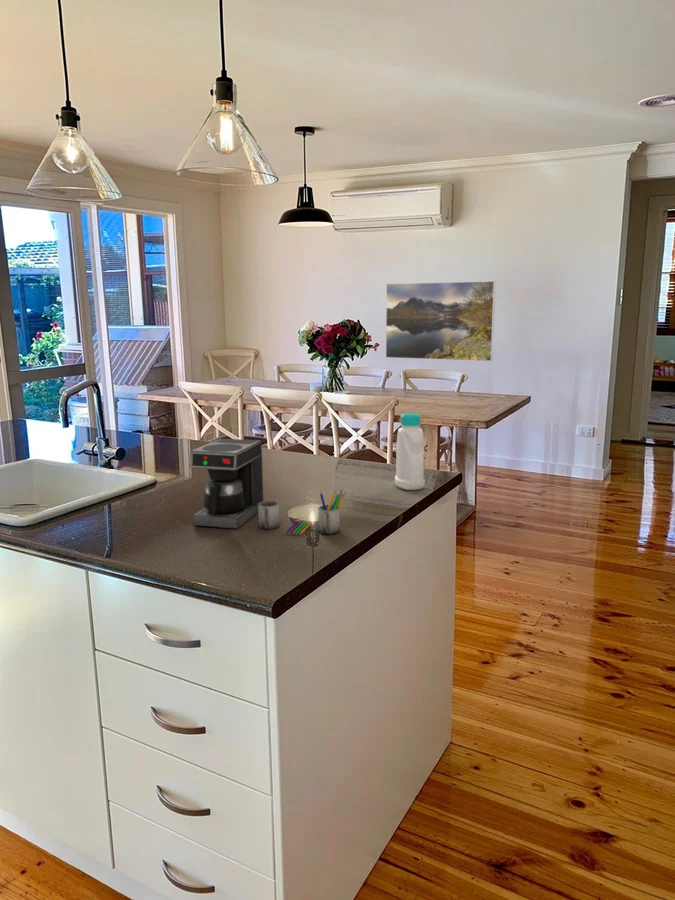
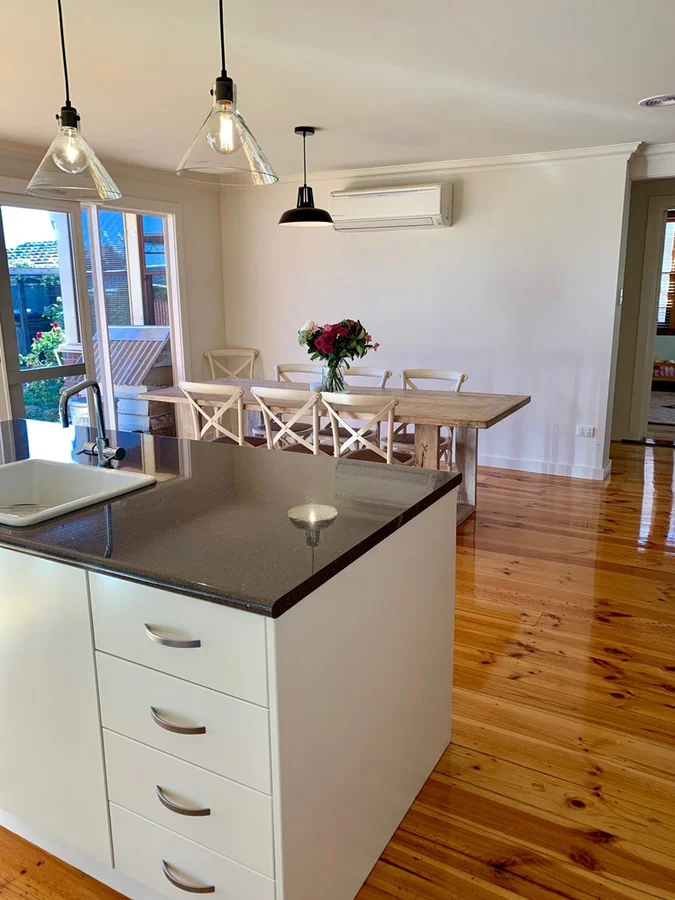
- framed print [385,280,496,362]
- coffee maker [189,438,346,536]
- bottle [394,412,426,491]
